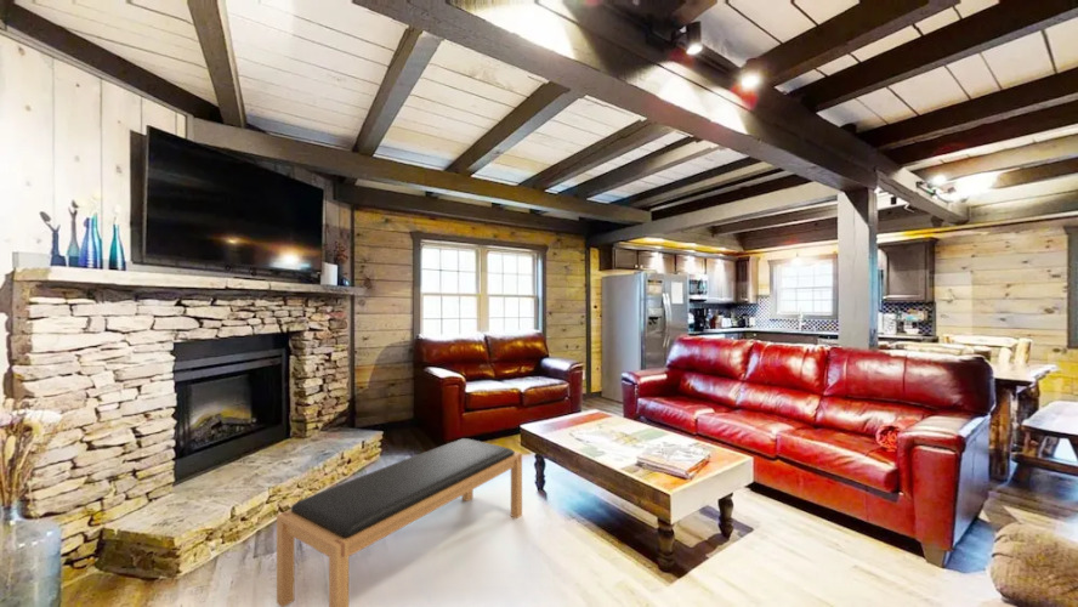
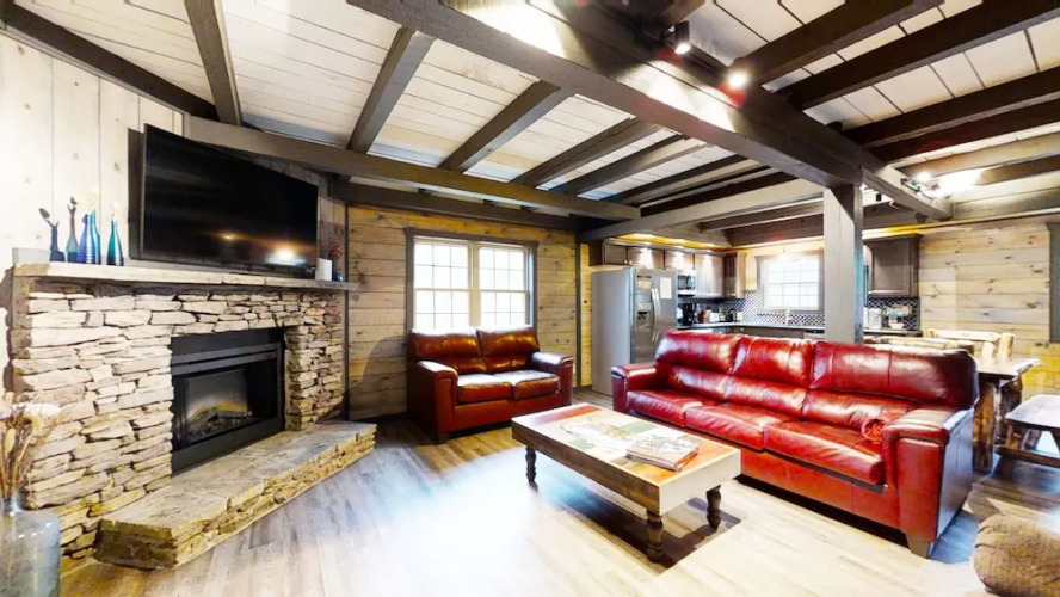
- bench [276,437,523,607]
